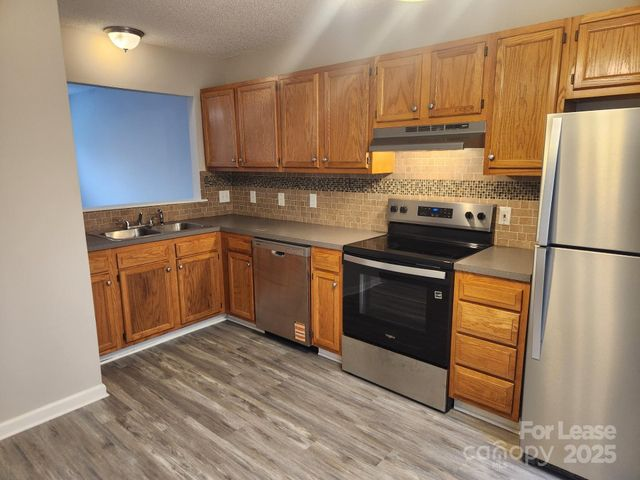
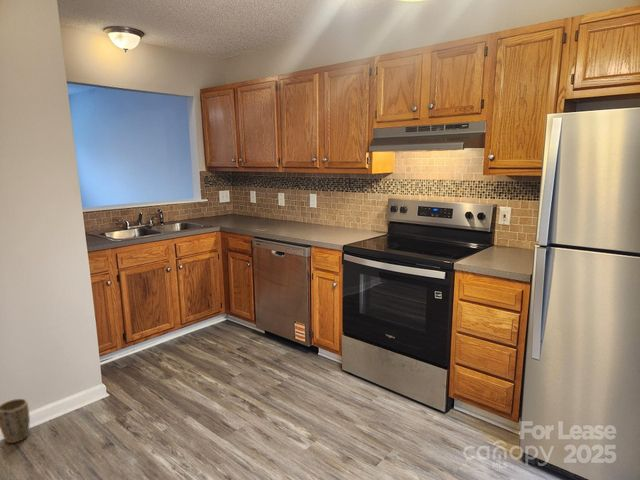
+ plant pot [0,398,31,444]
